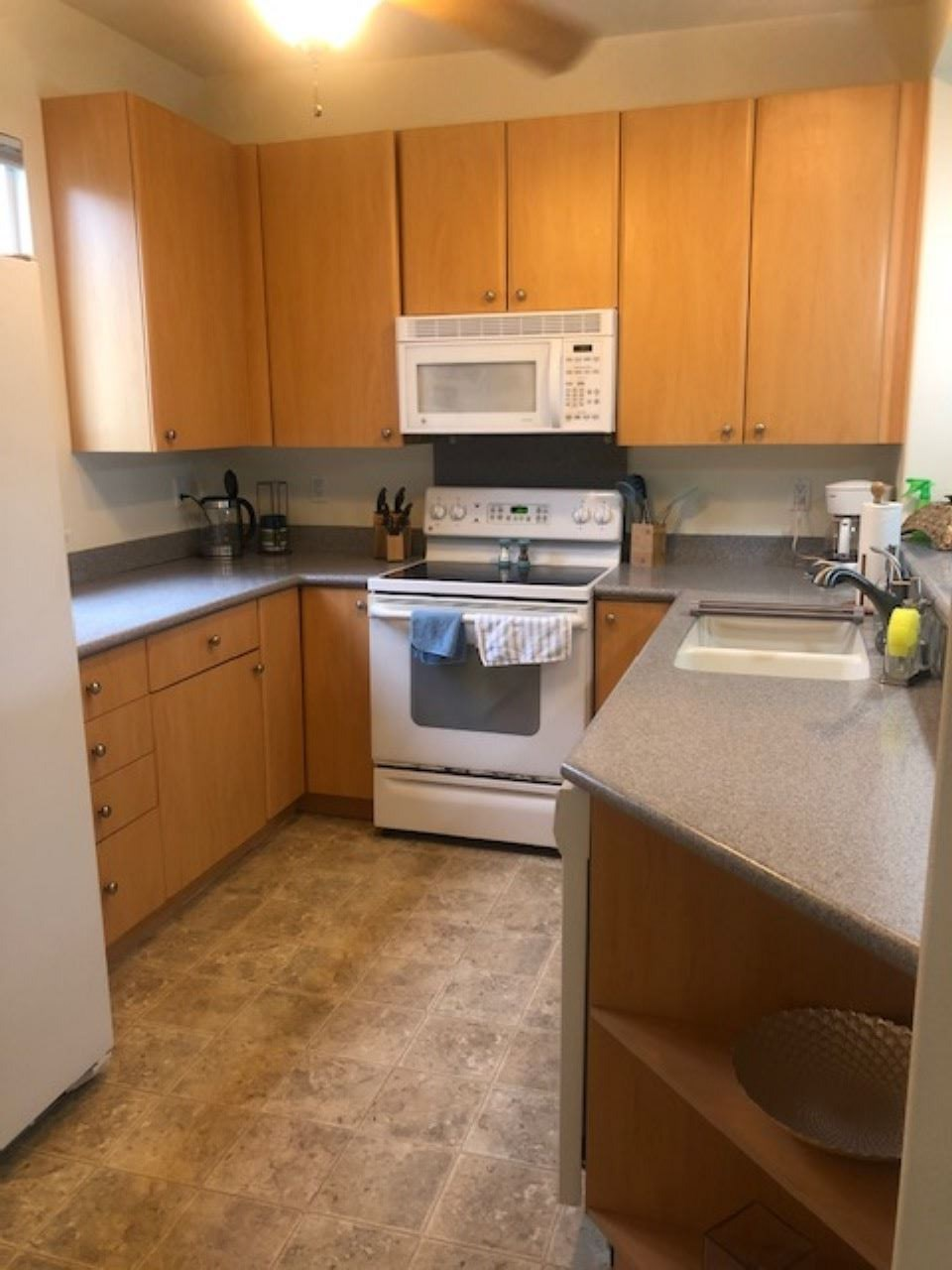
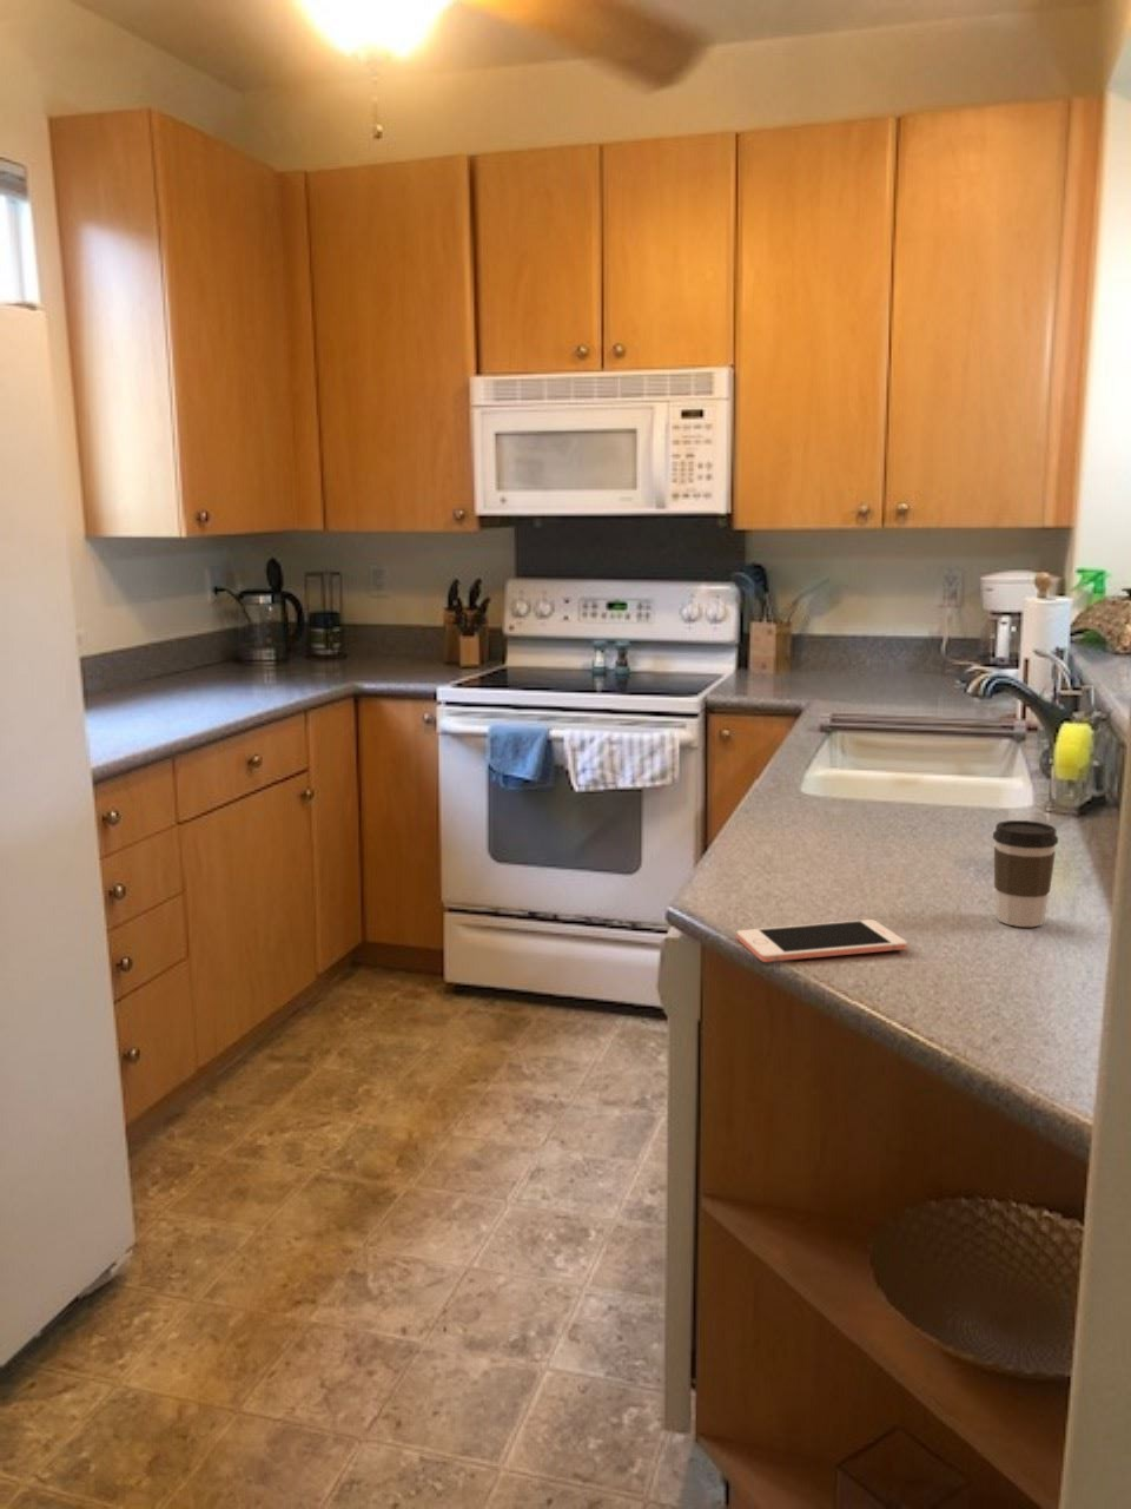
+ cell phone [735,918,909,964]
+ coffee cup [992,820,1060,928]
